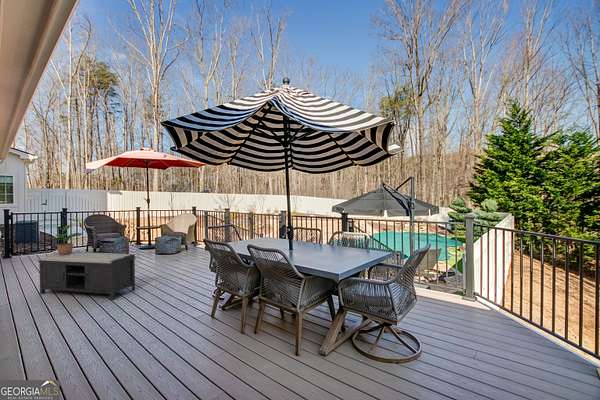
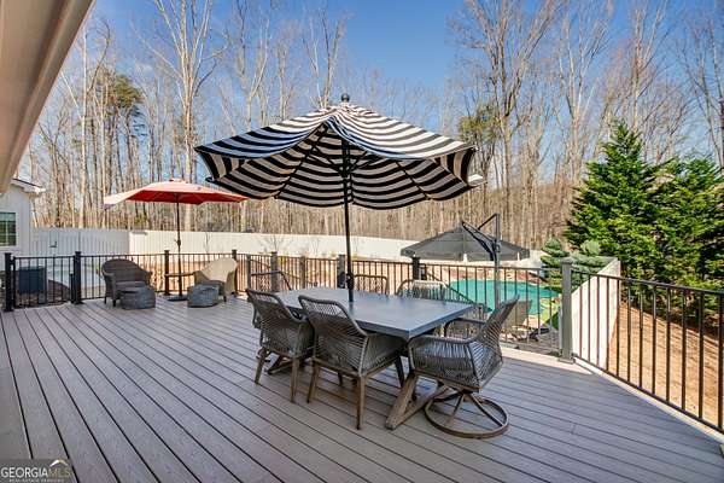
- potted plant [46,224,83,255]
- bench [37,251,137,301]
